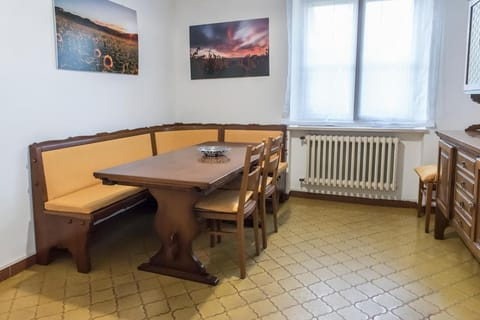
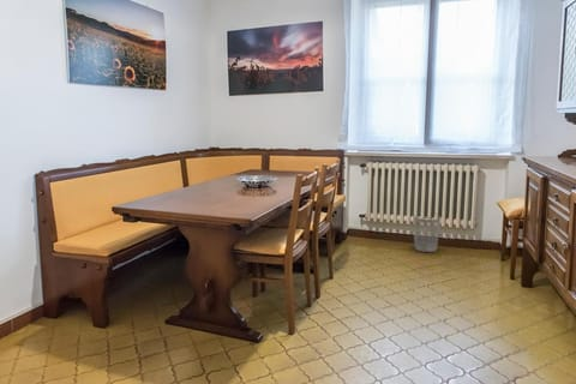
+ wastebasket [412,214,443,253]
